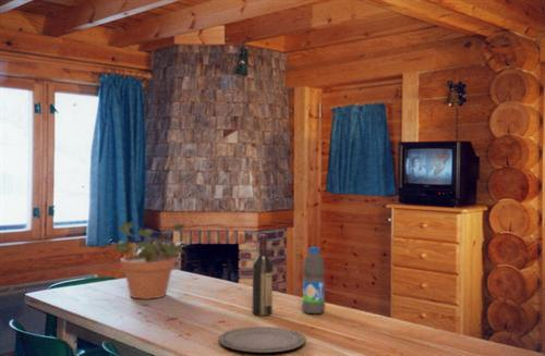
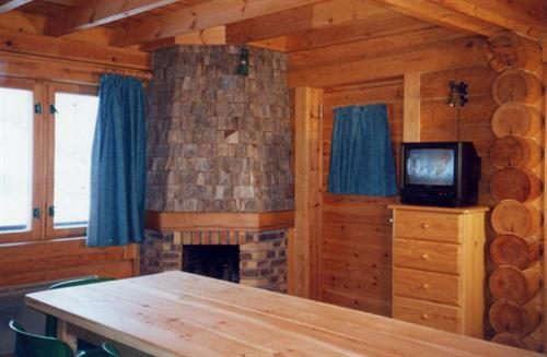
- plate [218,326,306,354]
- wine bottle [252,234,274,317]
- potted plant [111,221,194,300]
- water bottle [301,246,326,316]
